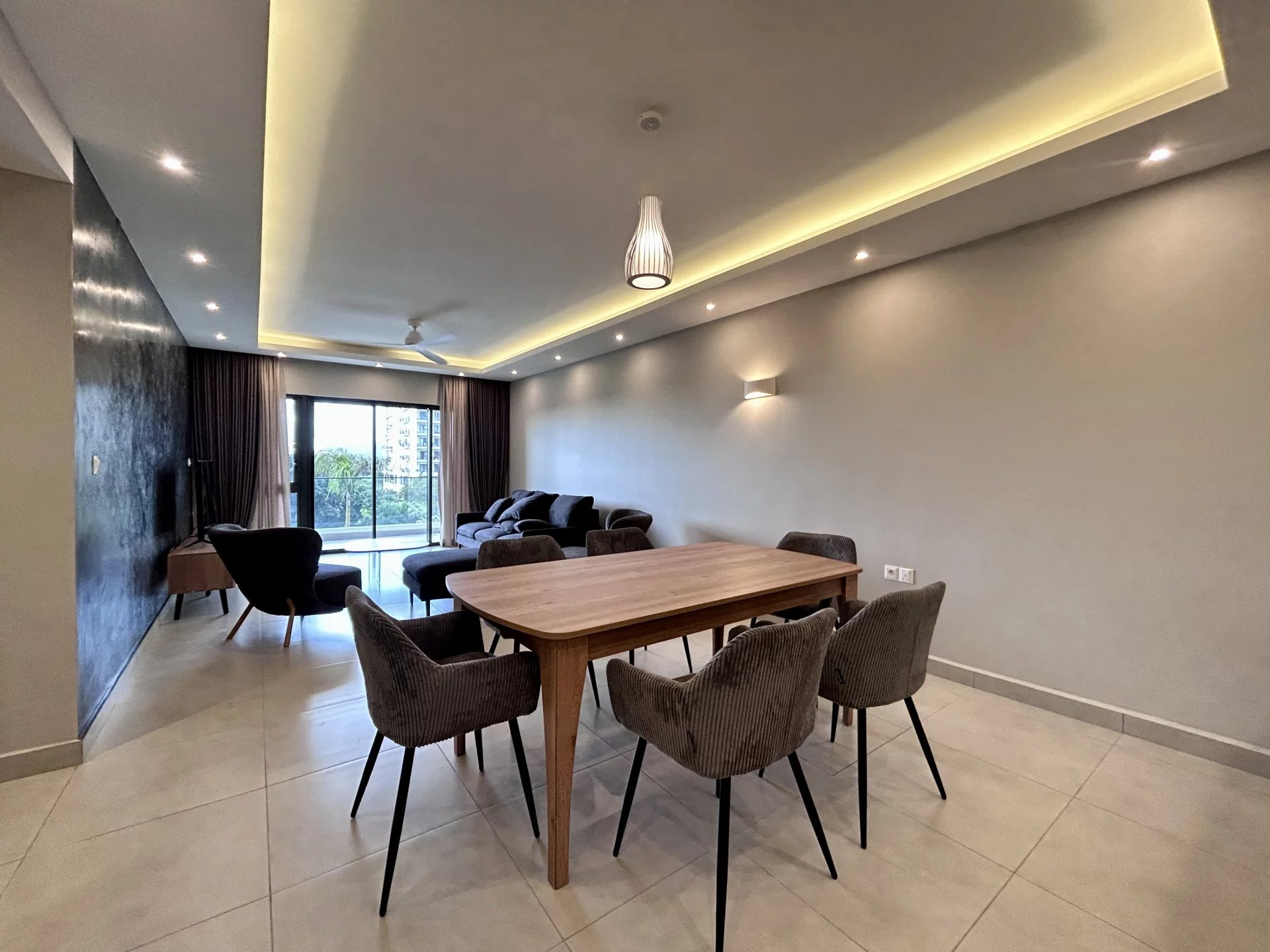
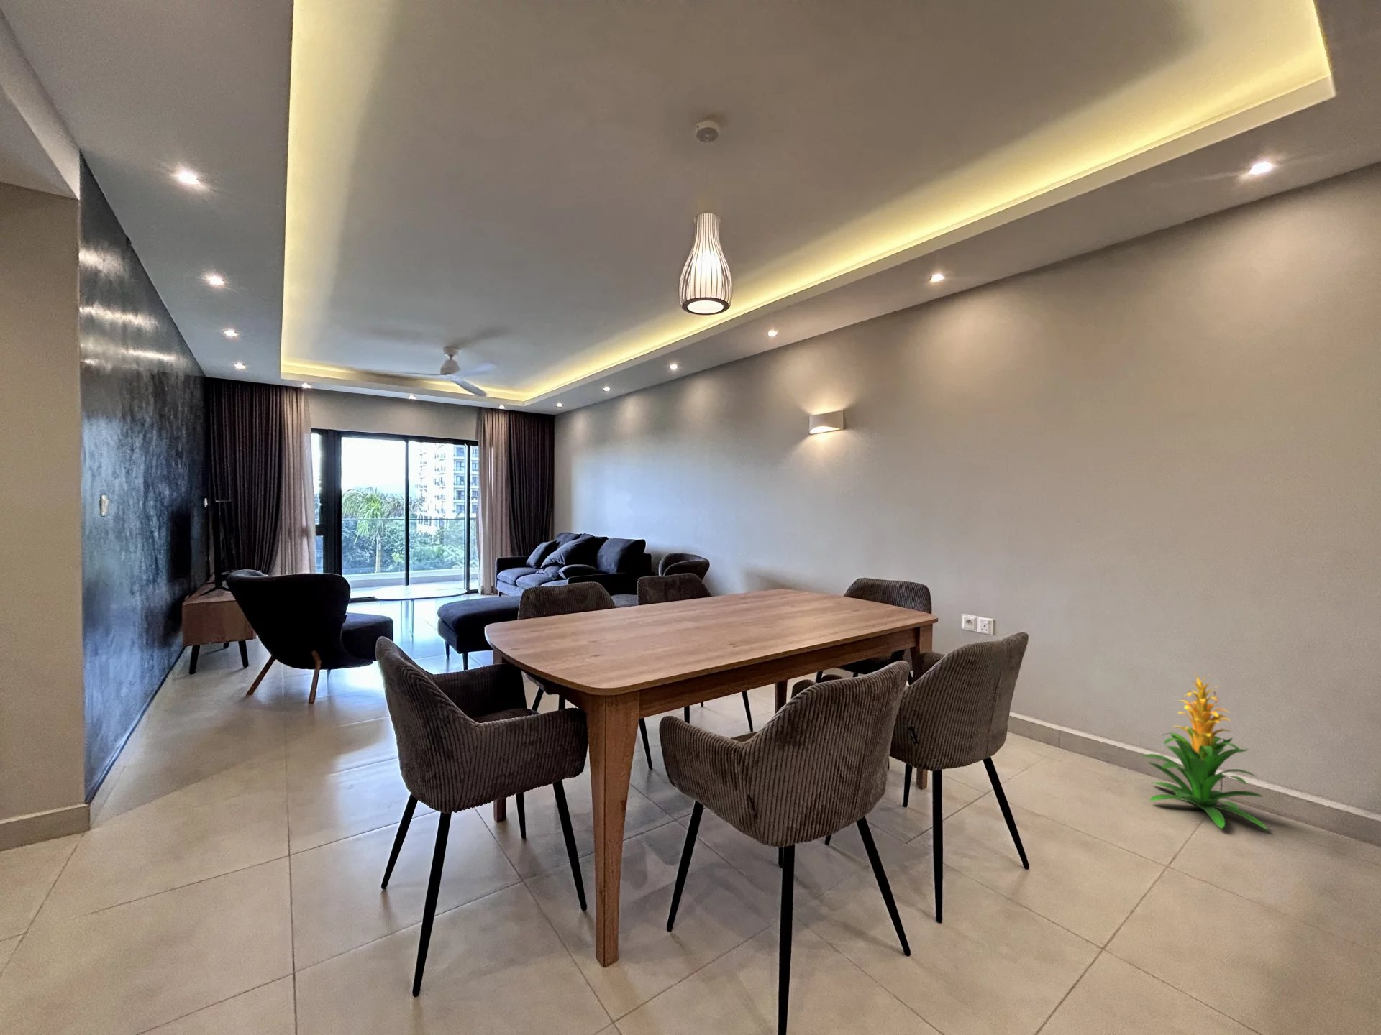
+ indoor plant [1141,670,1269,831]
